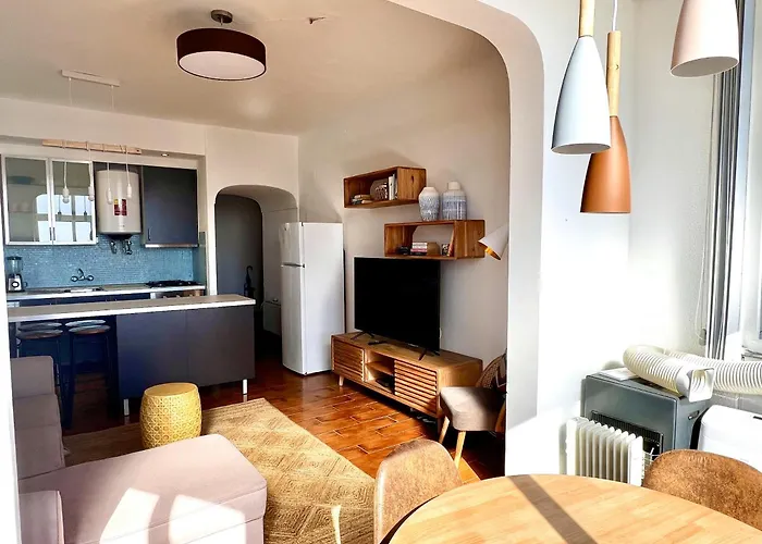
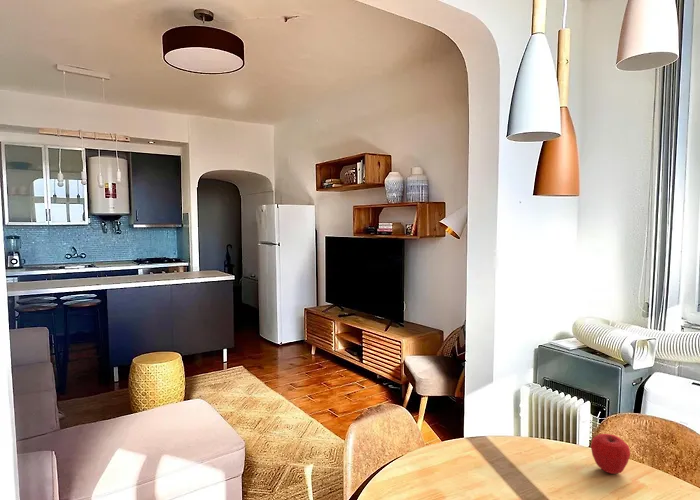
+ apple [590,433,631,475]
